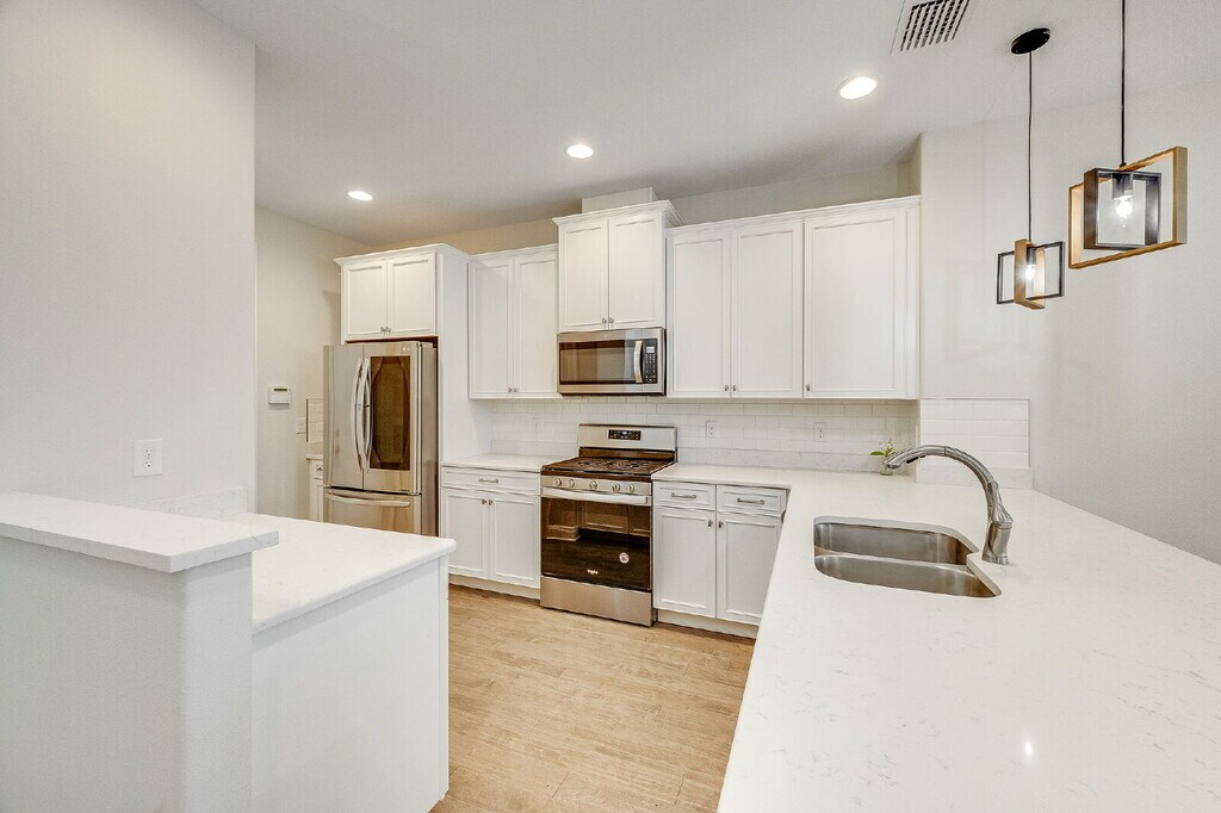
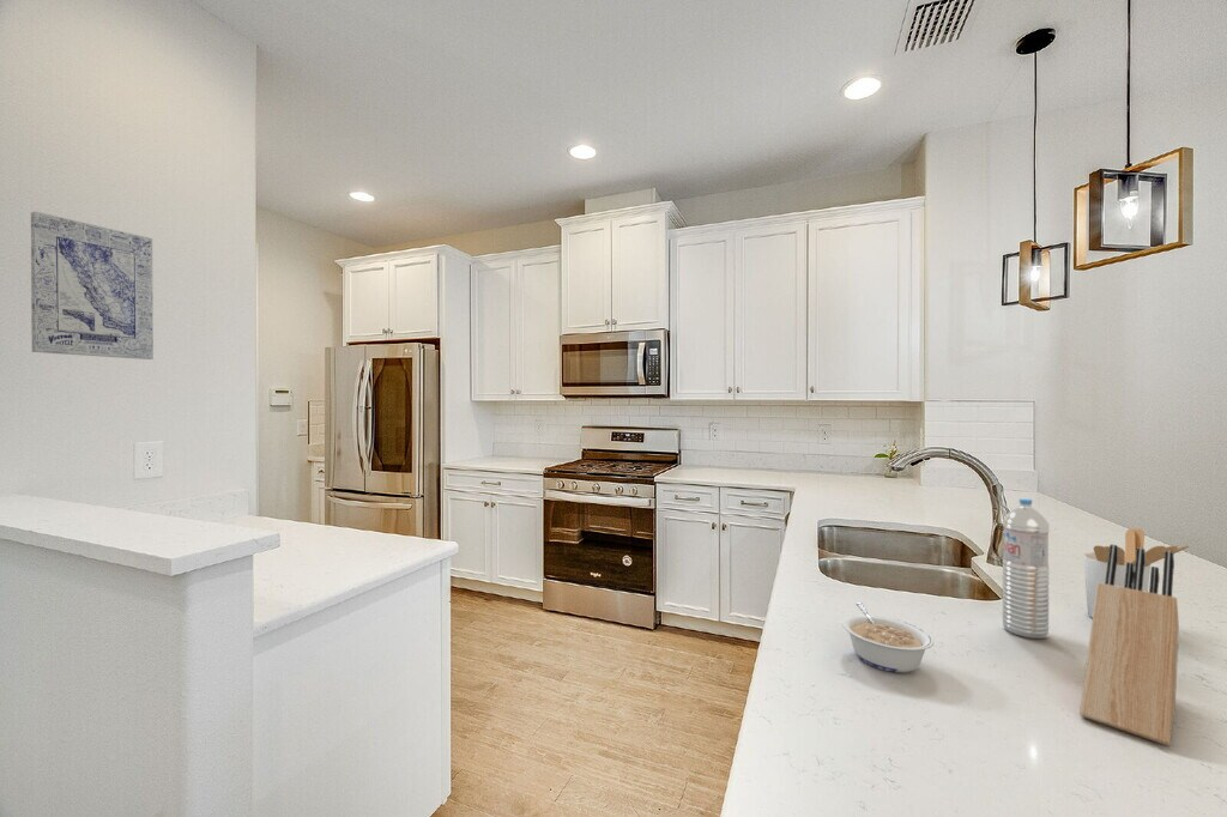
+ wall art [30,210,155,361]
+ water bottle [1002,497,1051,640]
+ utensil holder [1082,527,1190,618]
+ knife block [1078,544,1180,748]
+ legume [841,601,935,674]
